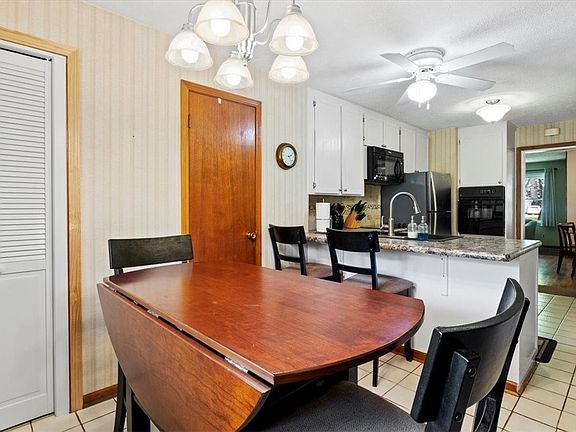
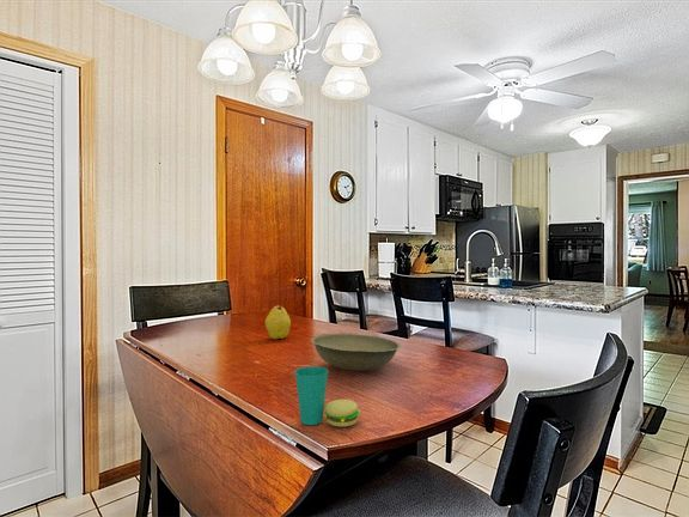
+ cup [294,365,361,427]
+ fruit [264,305,292,340]
+ bowl [310,332,402,372]
